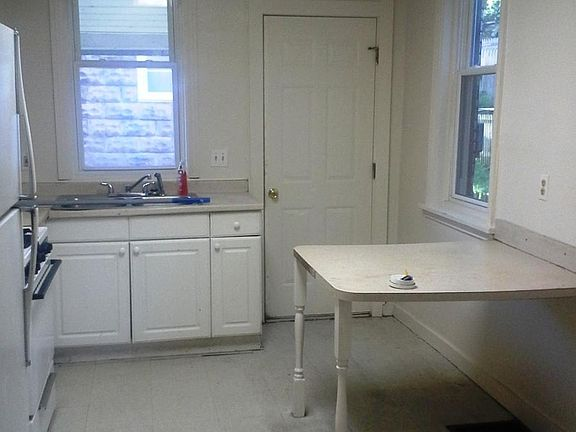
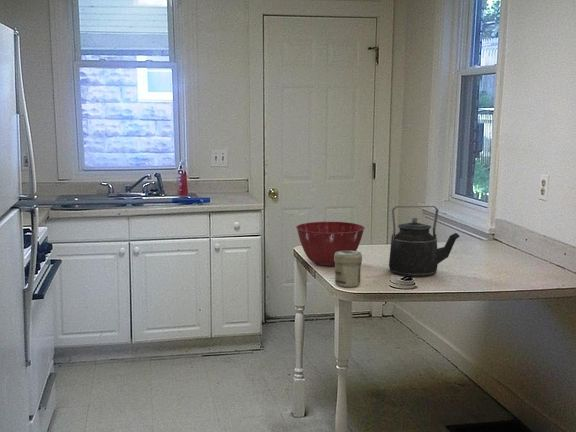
+ mixing bowl [295,221,366,267]
+ kettle [388,205,461,278]
+ jar [334,250,363,288]
